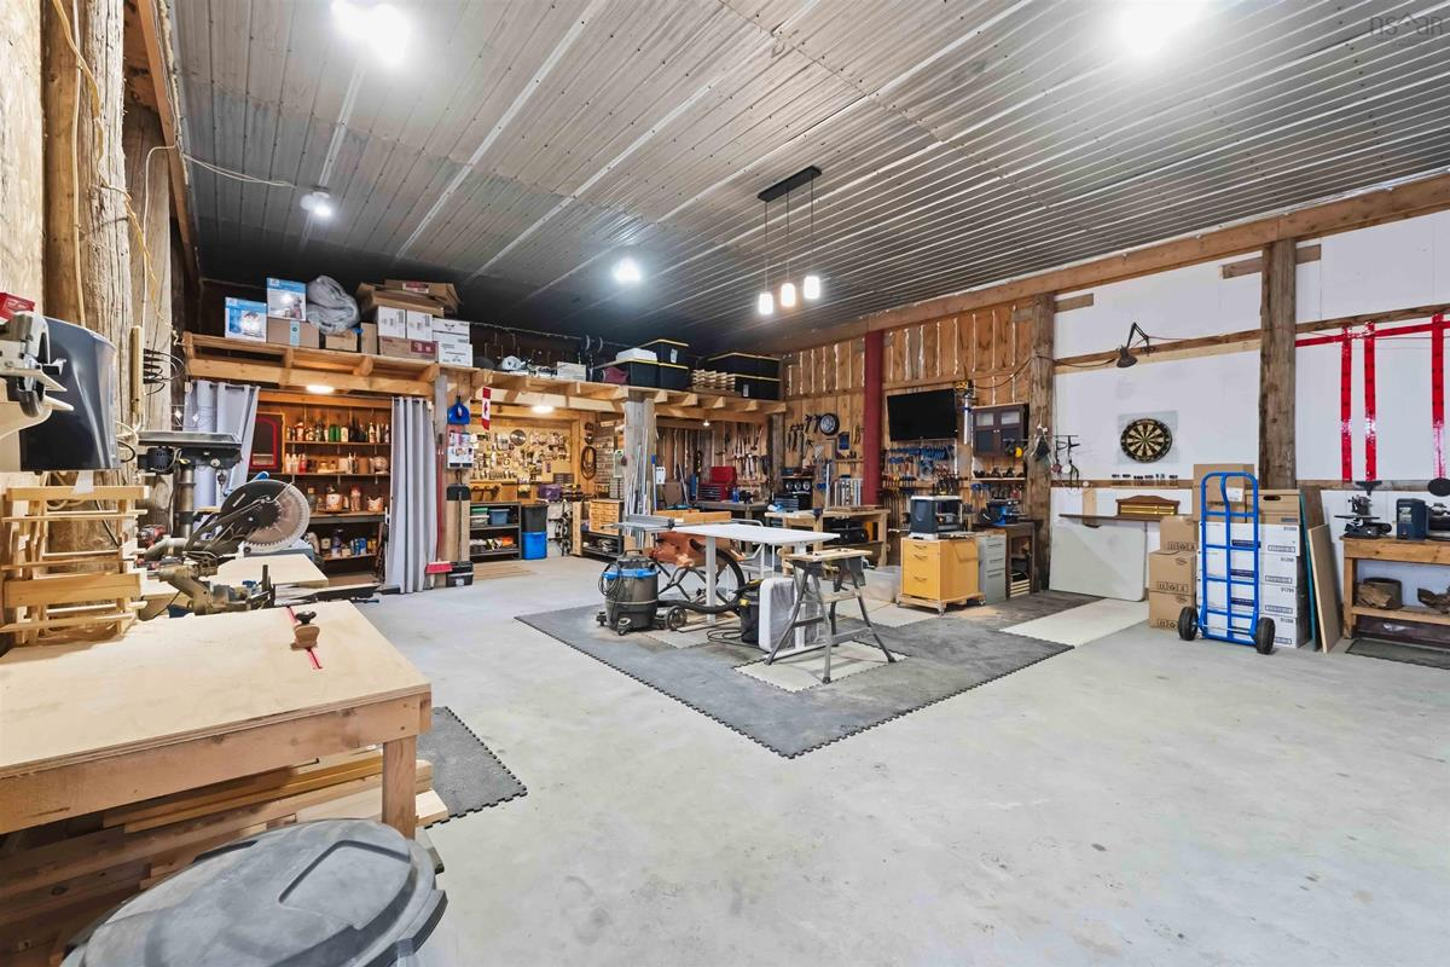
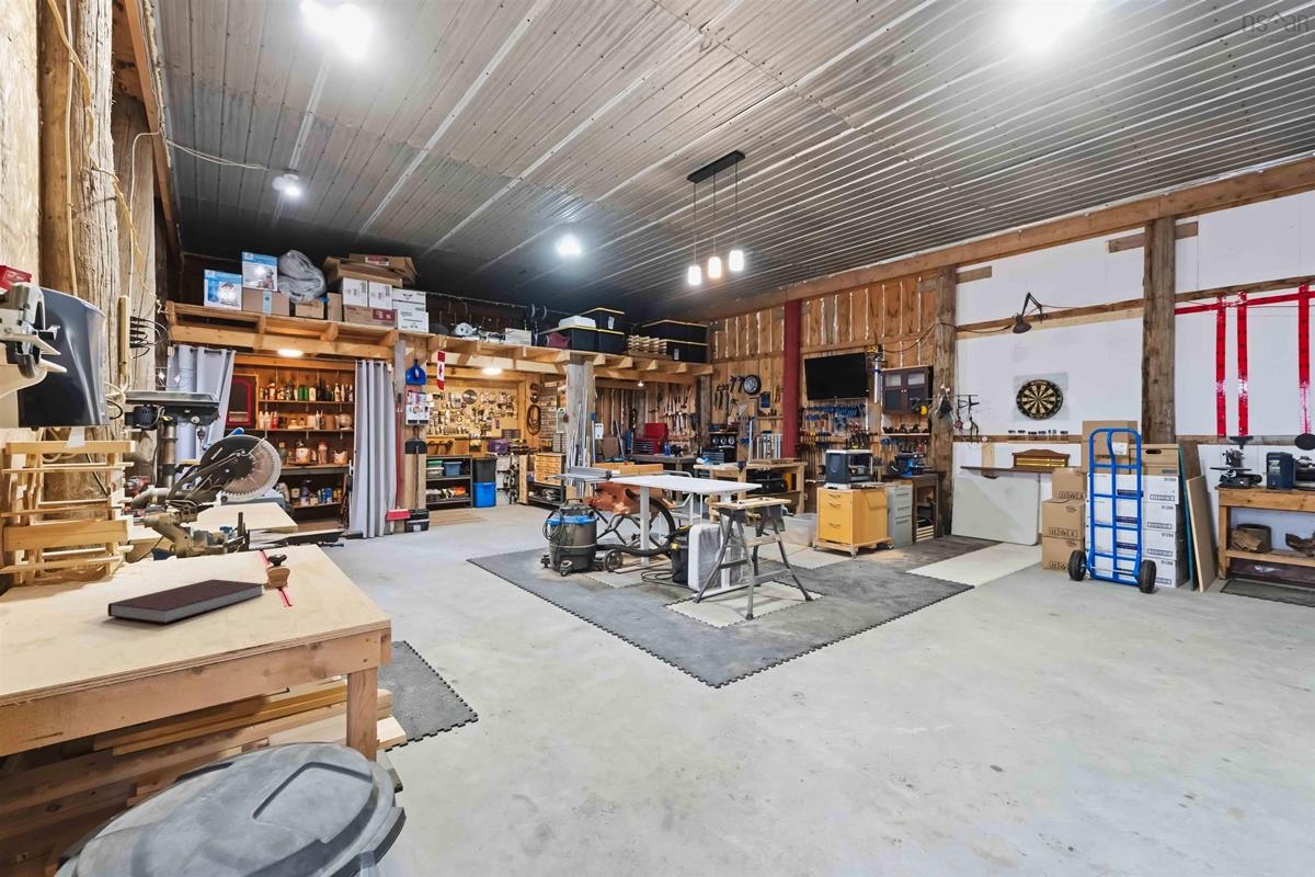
+ notebook [106,578,265,625]
